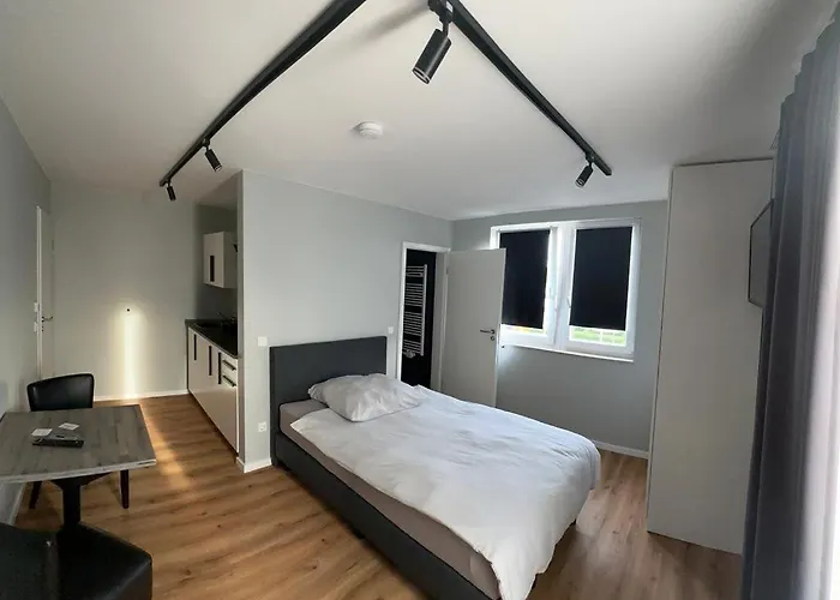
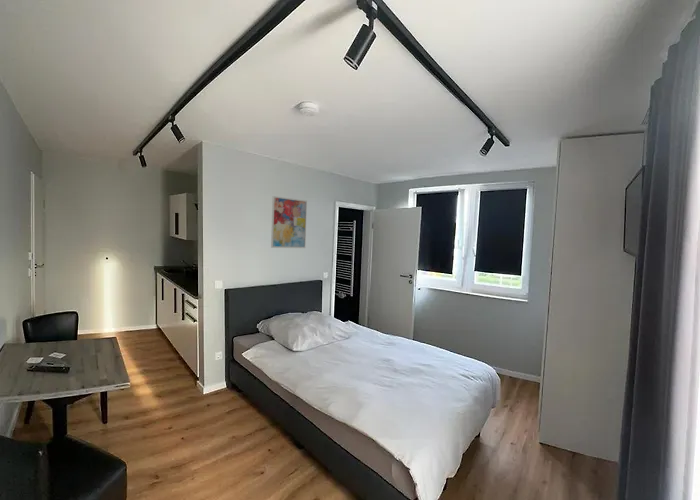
+ wall art [270,195,308,249]
